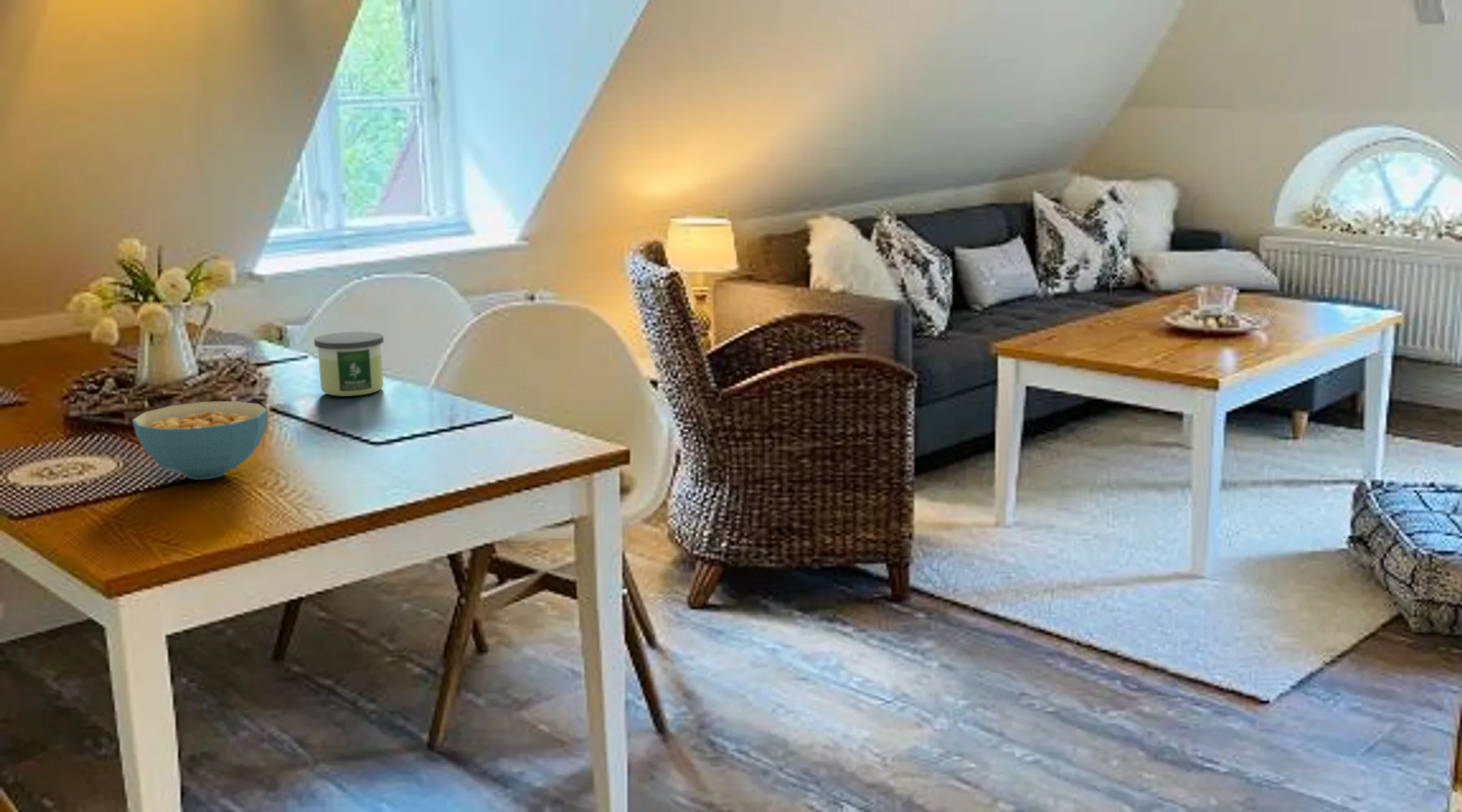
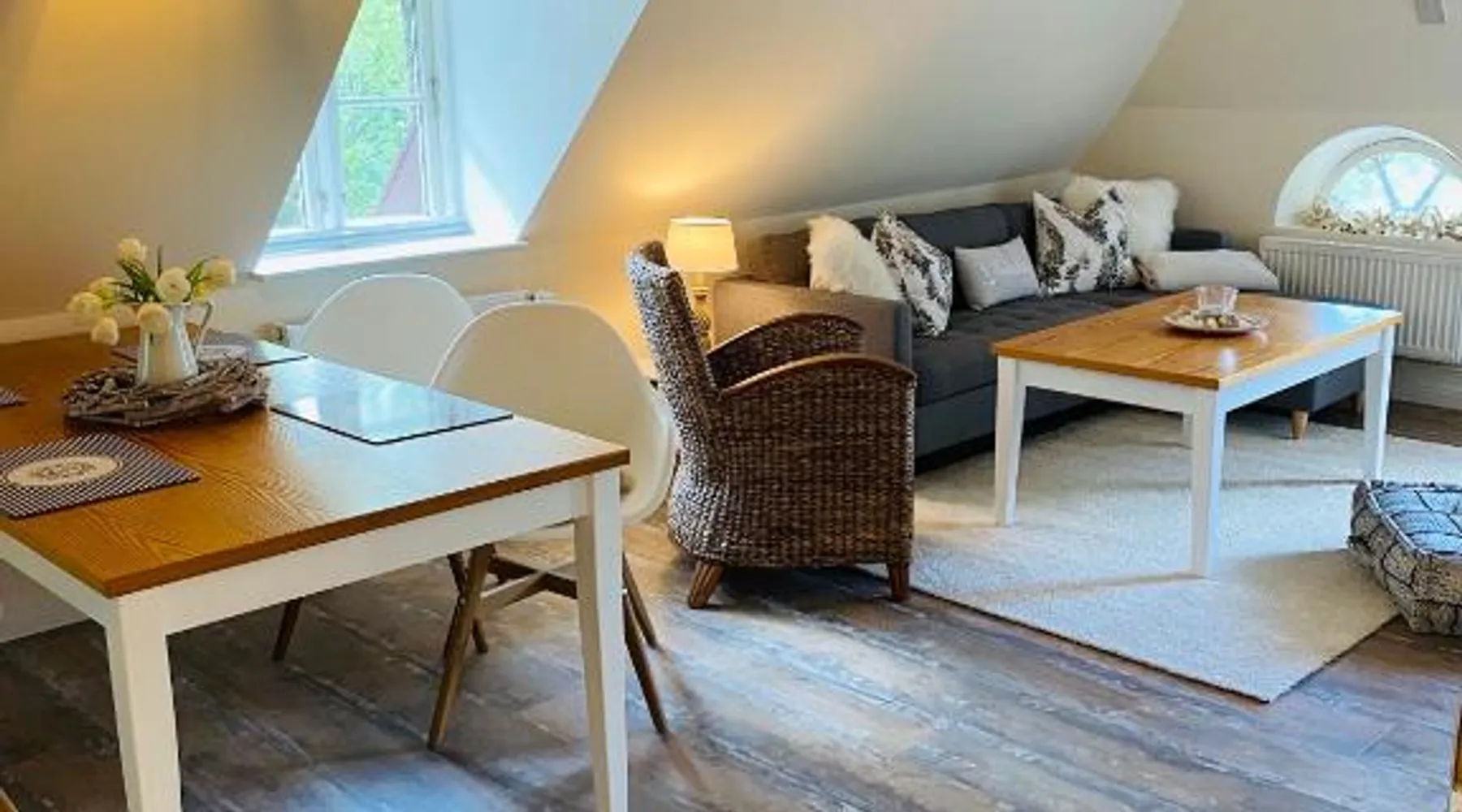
- cereal bowl [132,400,268,480]
- candle [314,330,384,397]
